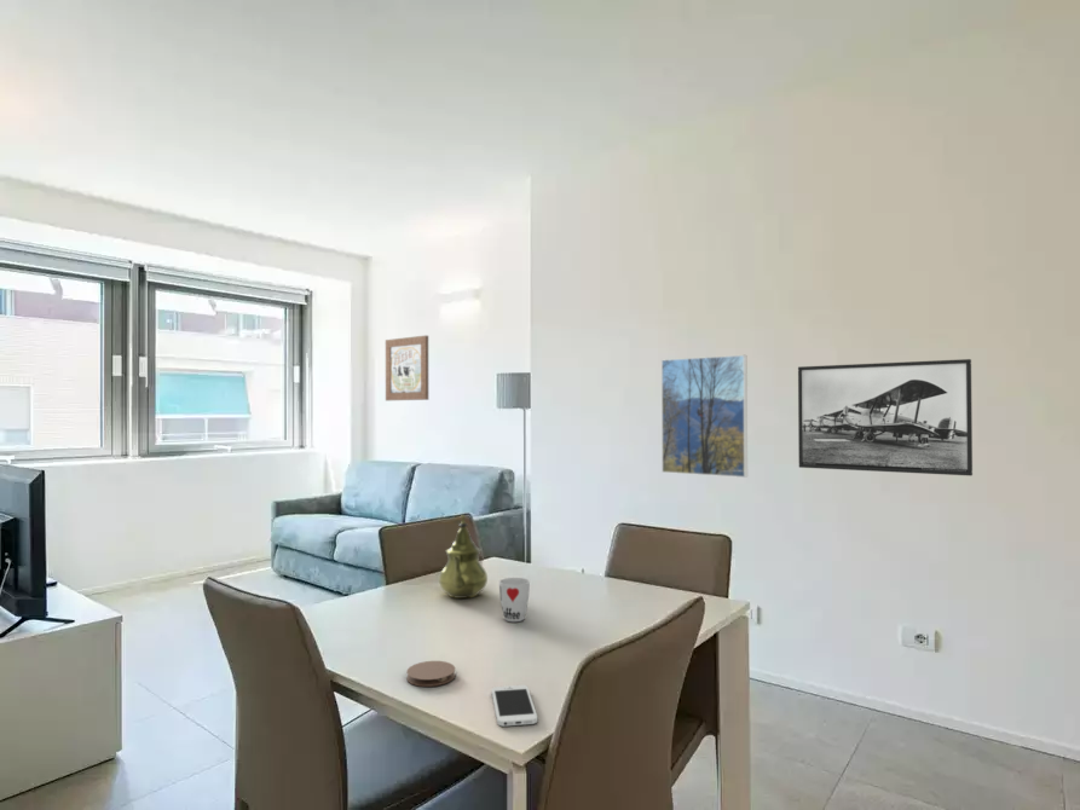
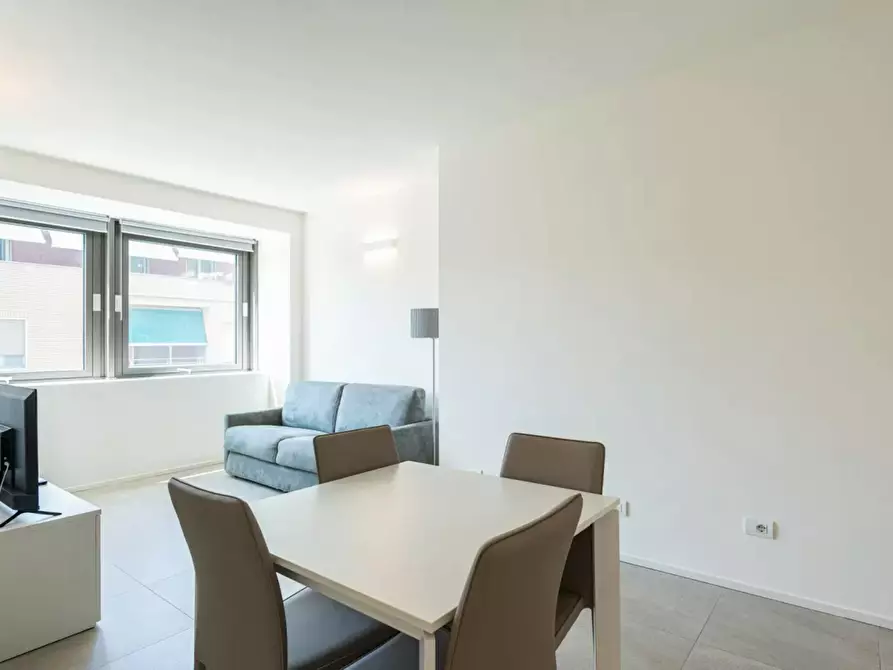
- wall art [385,335,429,401]
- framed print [797,358,974,476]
- teapot [438,514,489,600]
- cup [498,577,531,623]
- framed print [660,354,749,479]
- coaster [405,660,456,688]
- smartphone [491,684,538,728]
